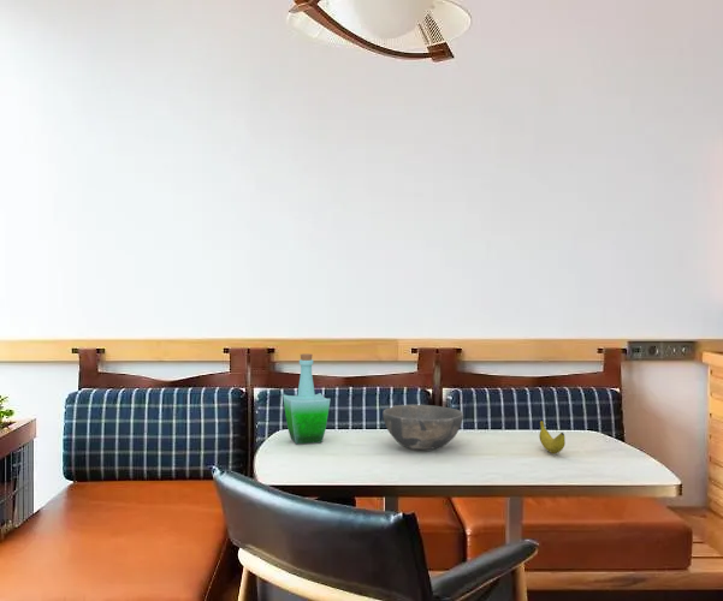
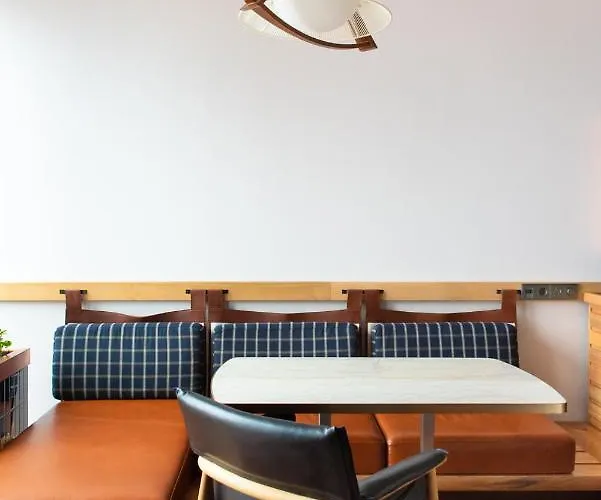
- bowl [381,404,464,451]
- banana [538,419,567,454]
- bottle [282,352,331,445]
